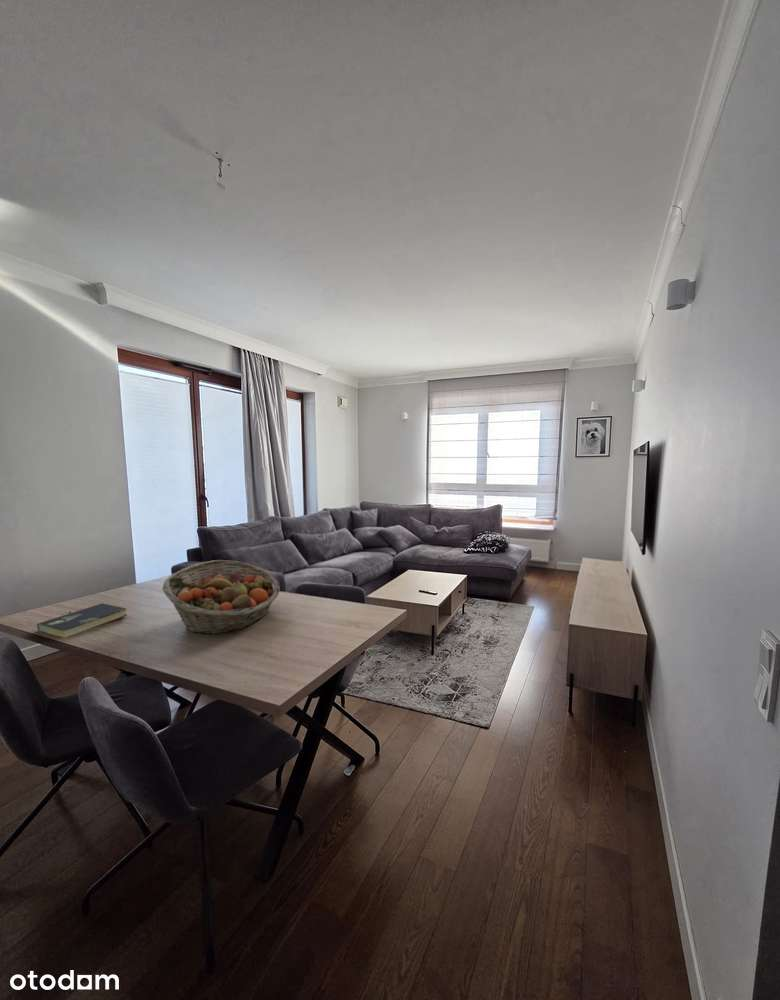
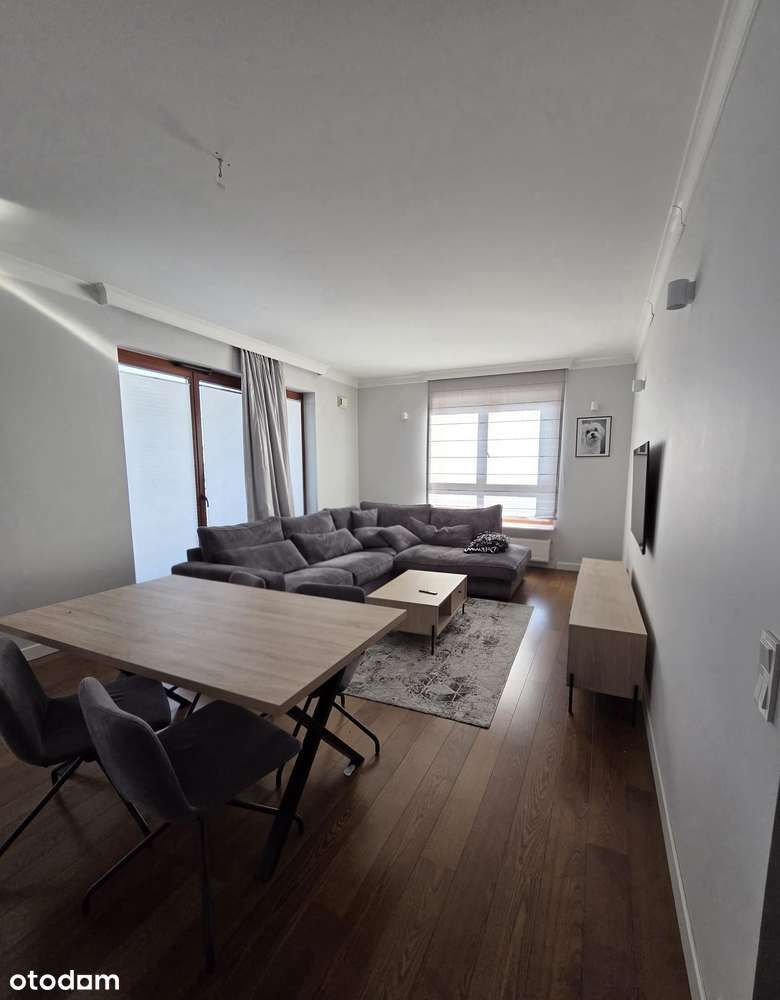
- fruit basket [161,559,281,635]
- book [36,602,128,638]
